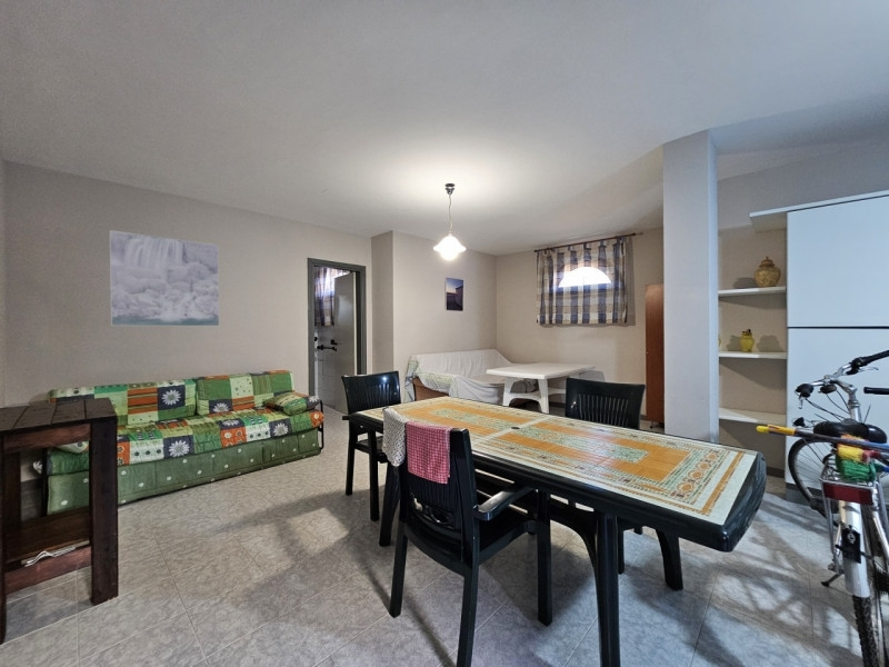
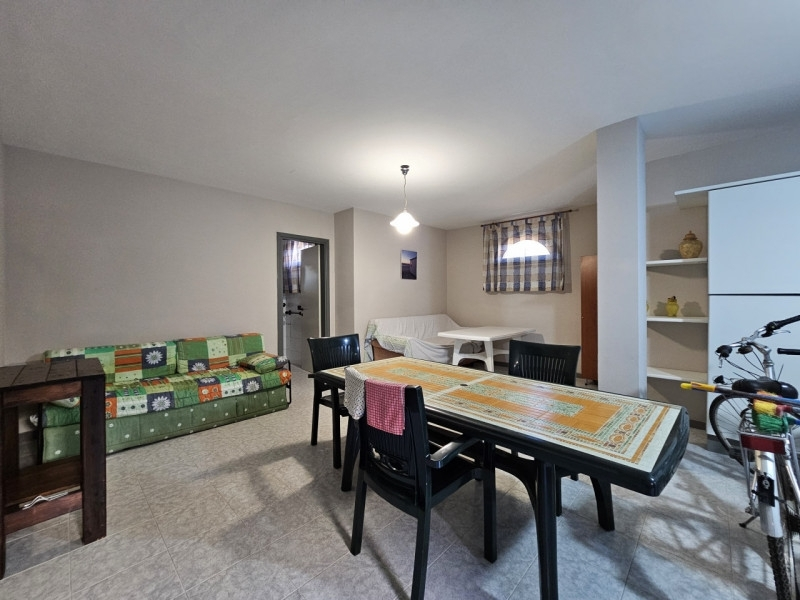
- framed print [109,229,220,327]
